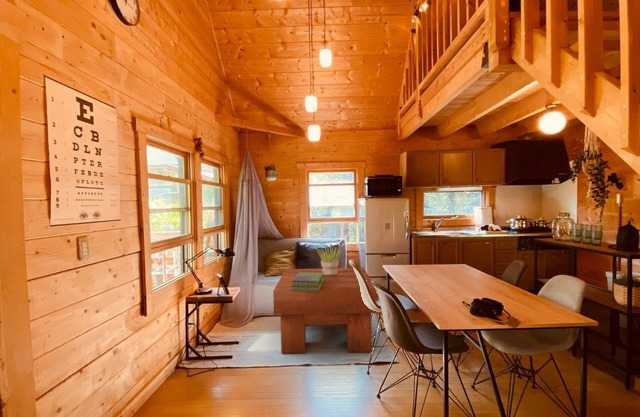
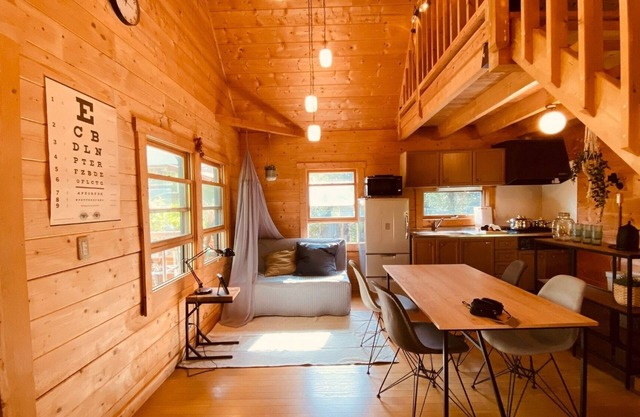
- coffee table [272,267,379,354]
- stack of books [291,272,324,291]
- potted plant [316,247,343,275]
